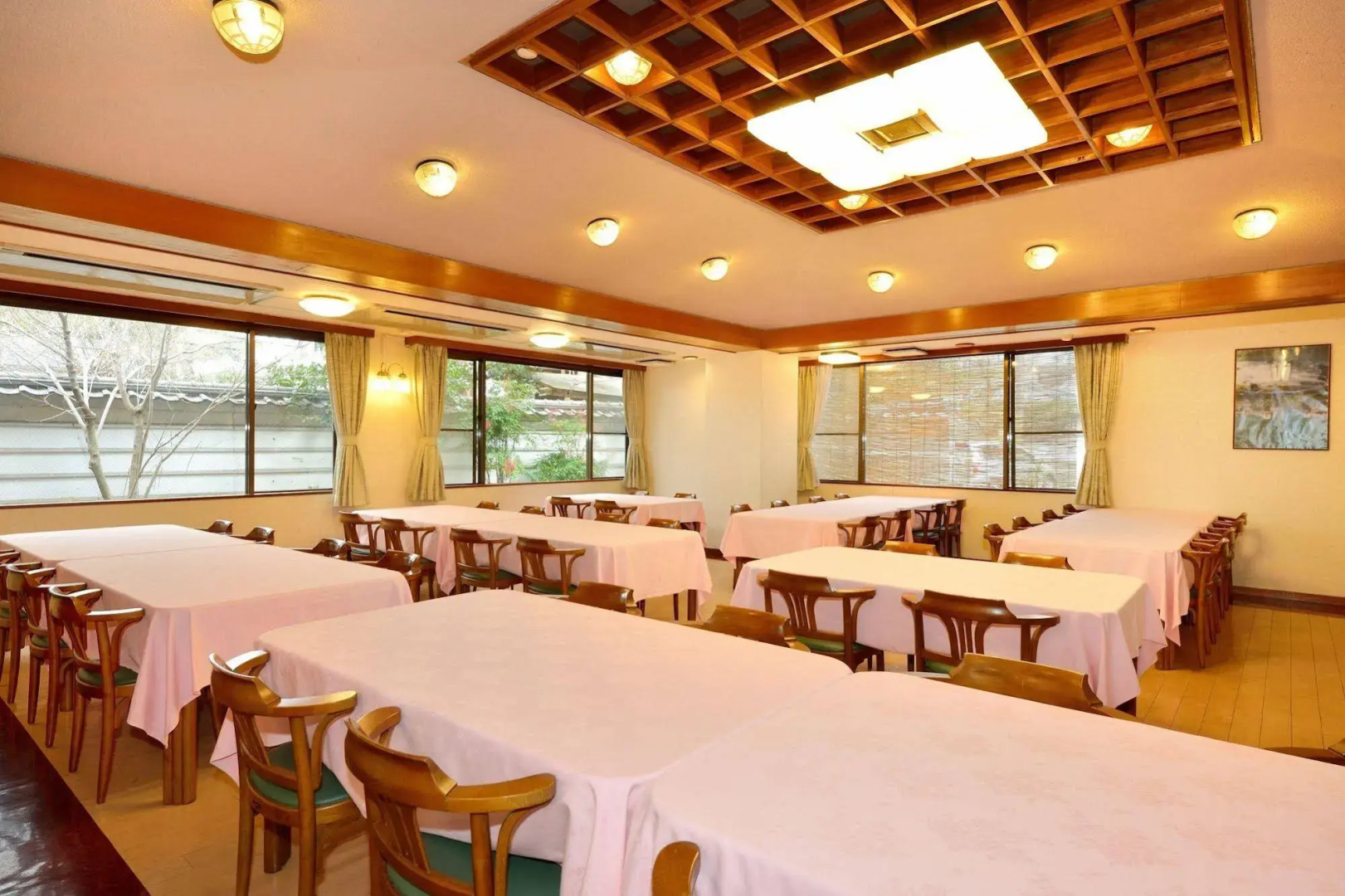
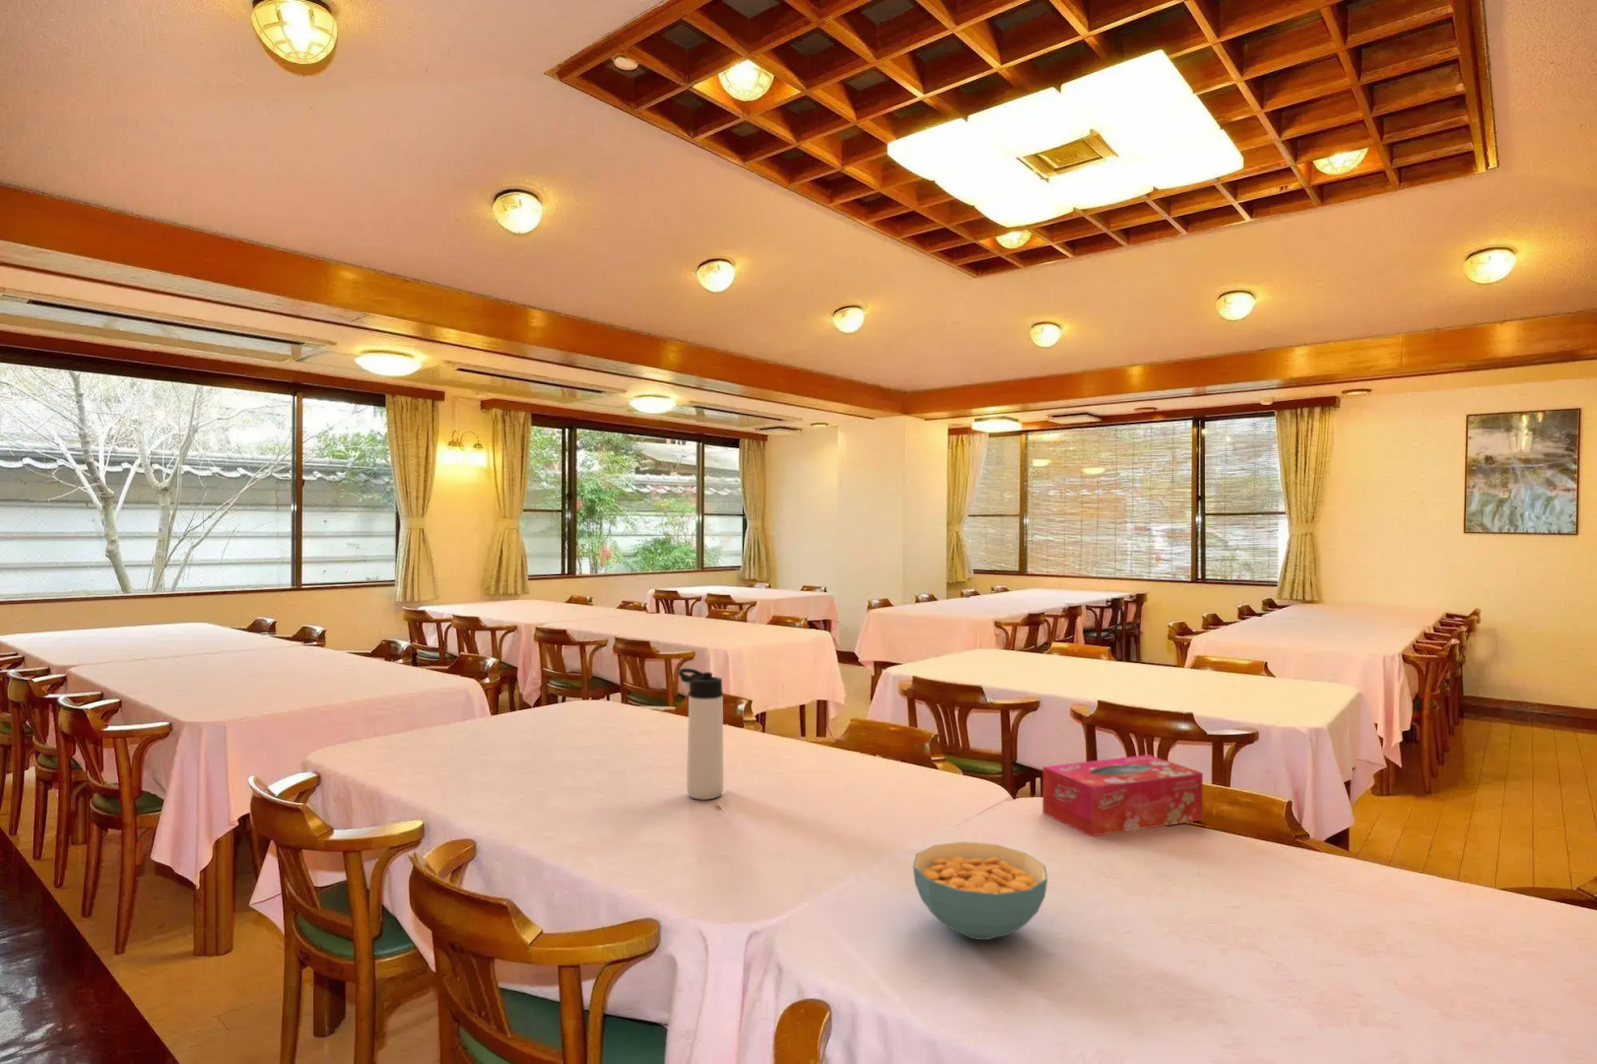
+ thermos bottle [677,667,724,800]
+ cereal bowl [912,841,1048,940]
+ tissue box [1041,754,1204,837]
